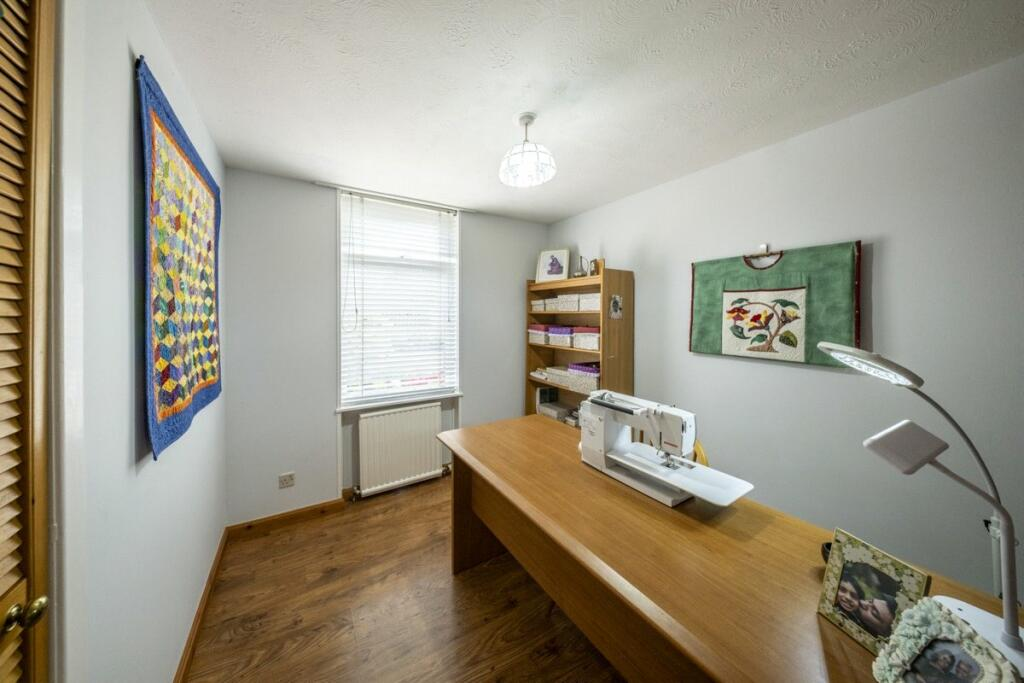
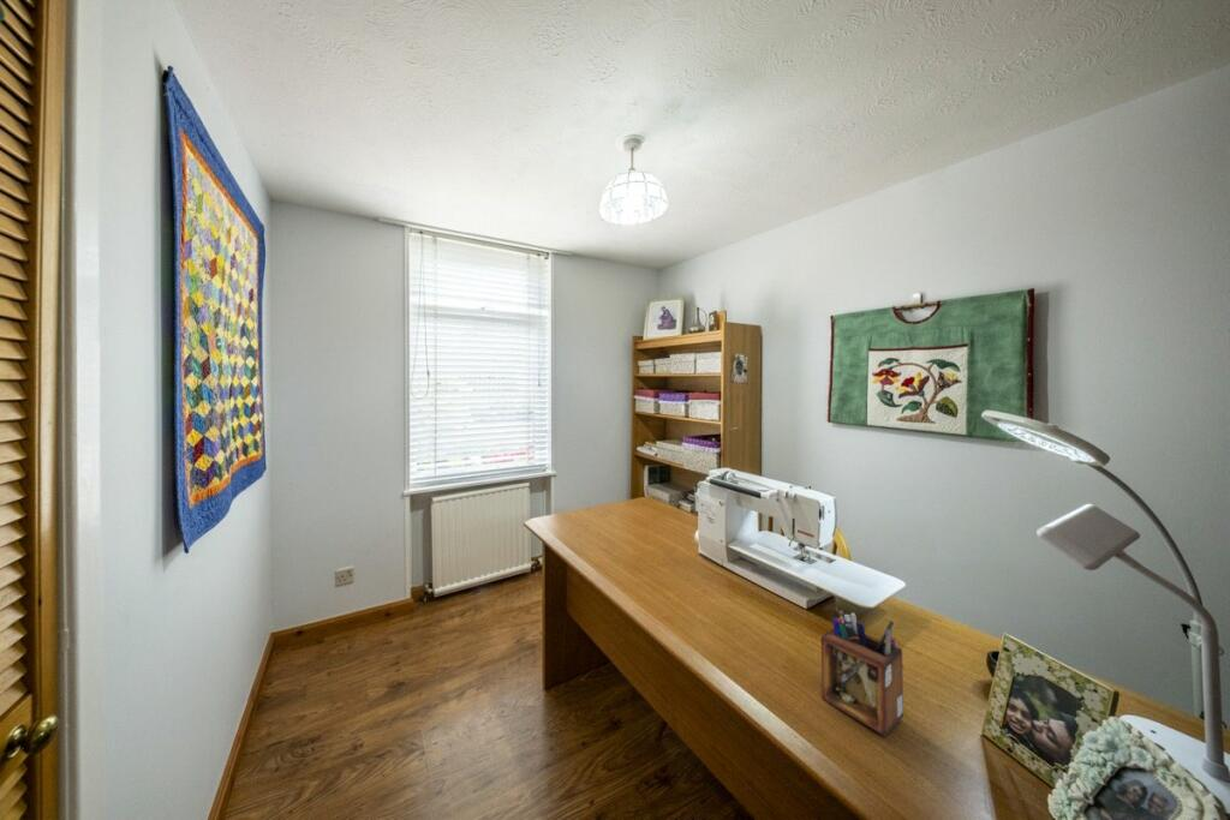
+ desk organizer [820,605,904,737]
